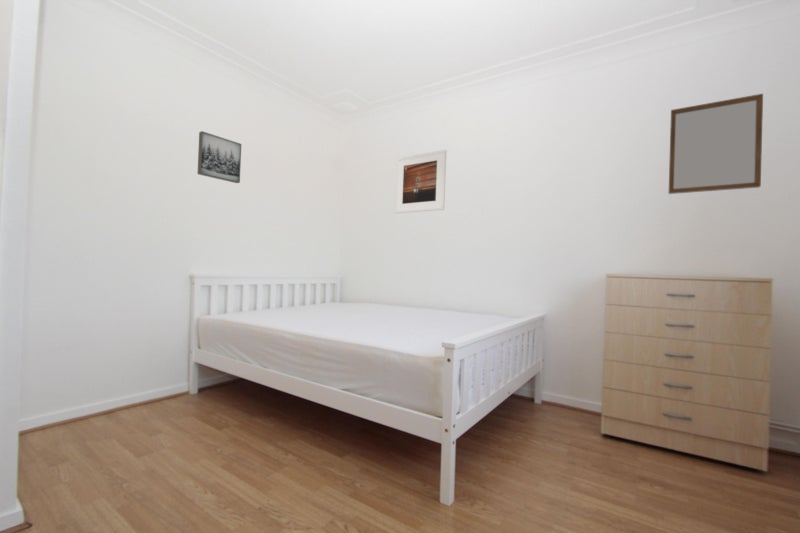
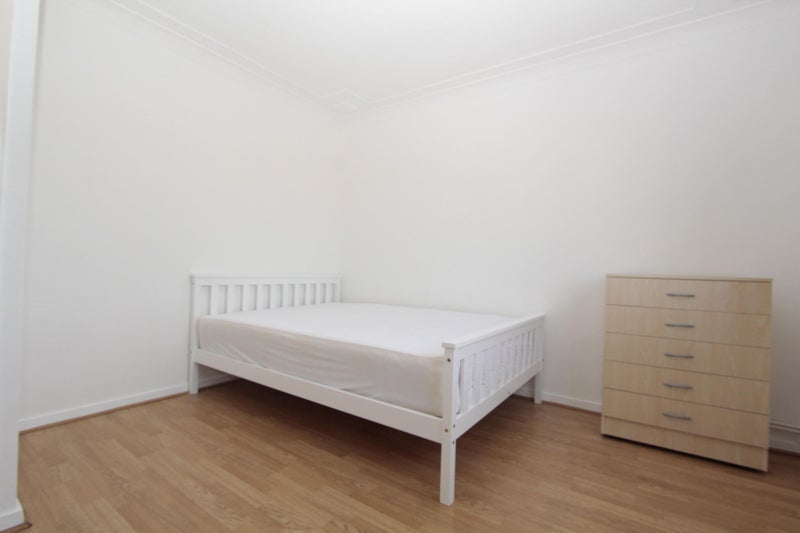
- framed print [394,149,447,214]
- home mirror [668,93,764,195]
- wall art [196,130,242,184]
